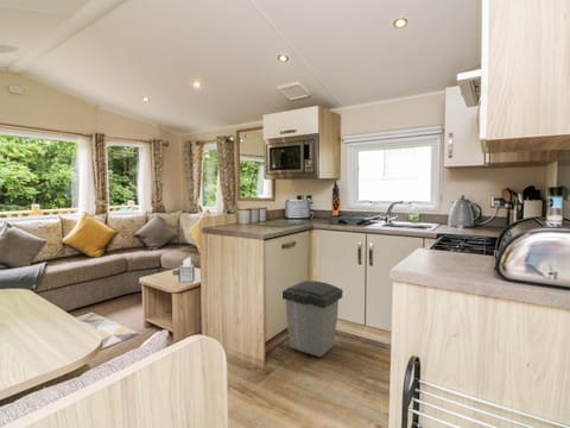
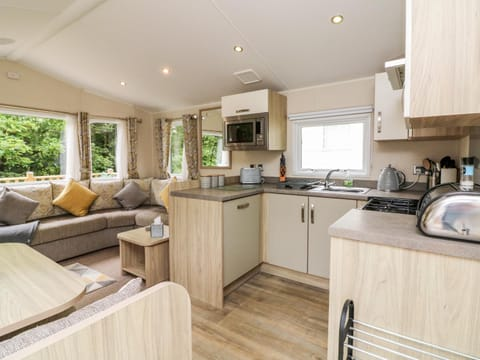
- trash can [281,279,344,358]
